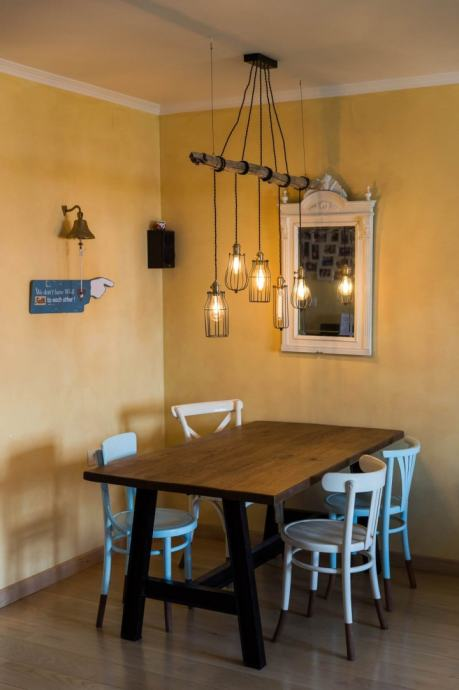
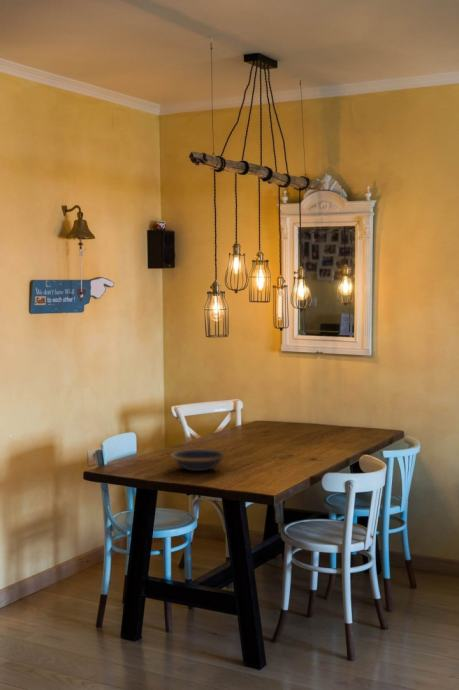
+ bowl [170,448,227,472]
